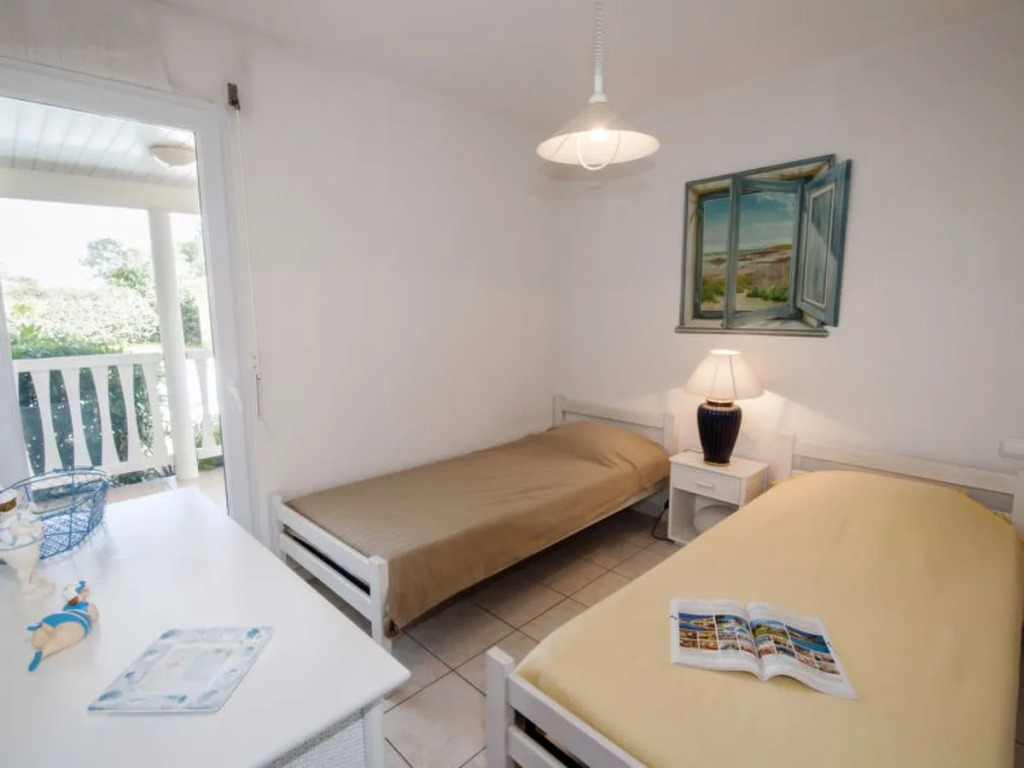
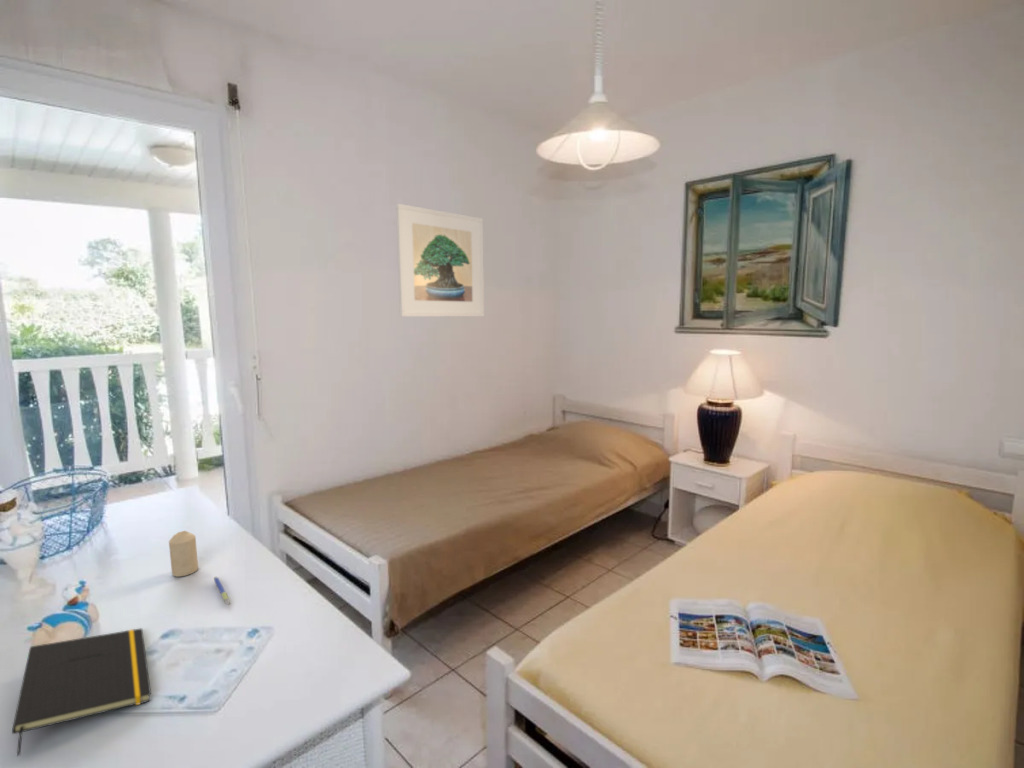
+ pen [213,576,231,606]
+ notepad [11,627,152,757]
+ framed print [395,203,485,318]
+ candle [168,530,199,578]
